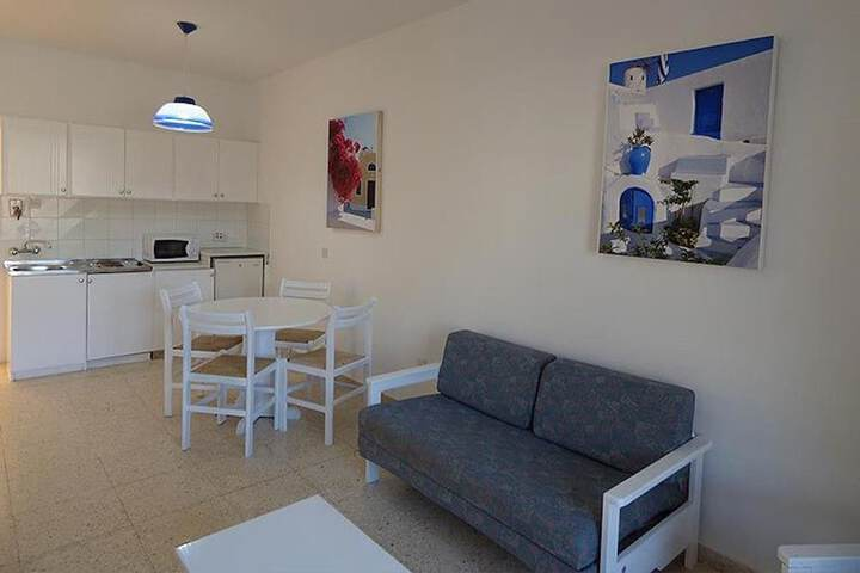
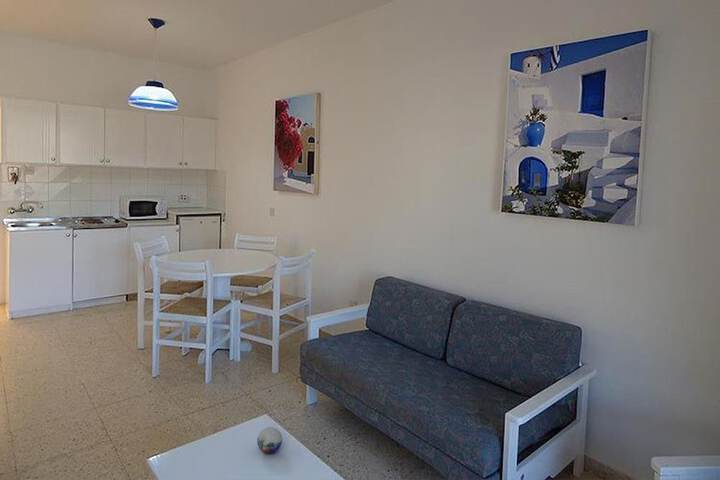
+ decorative orb [256,426,283,454]
